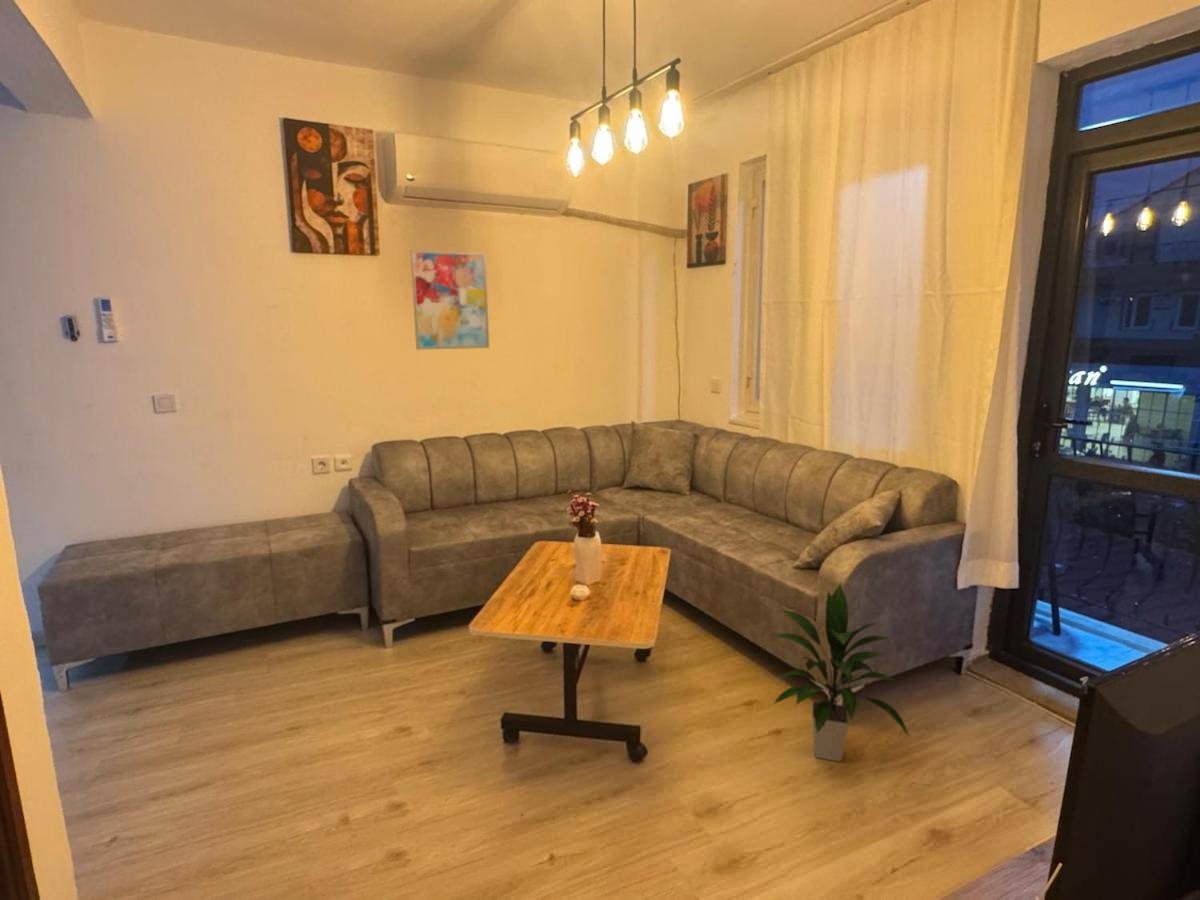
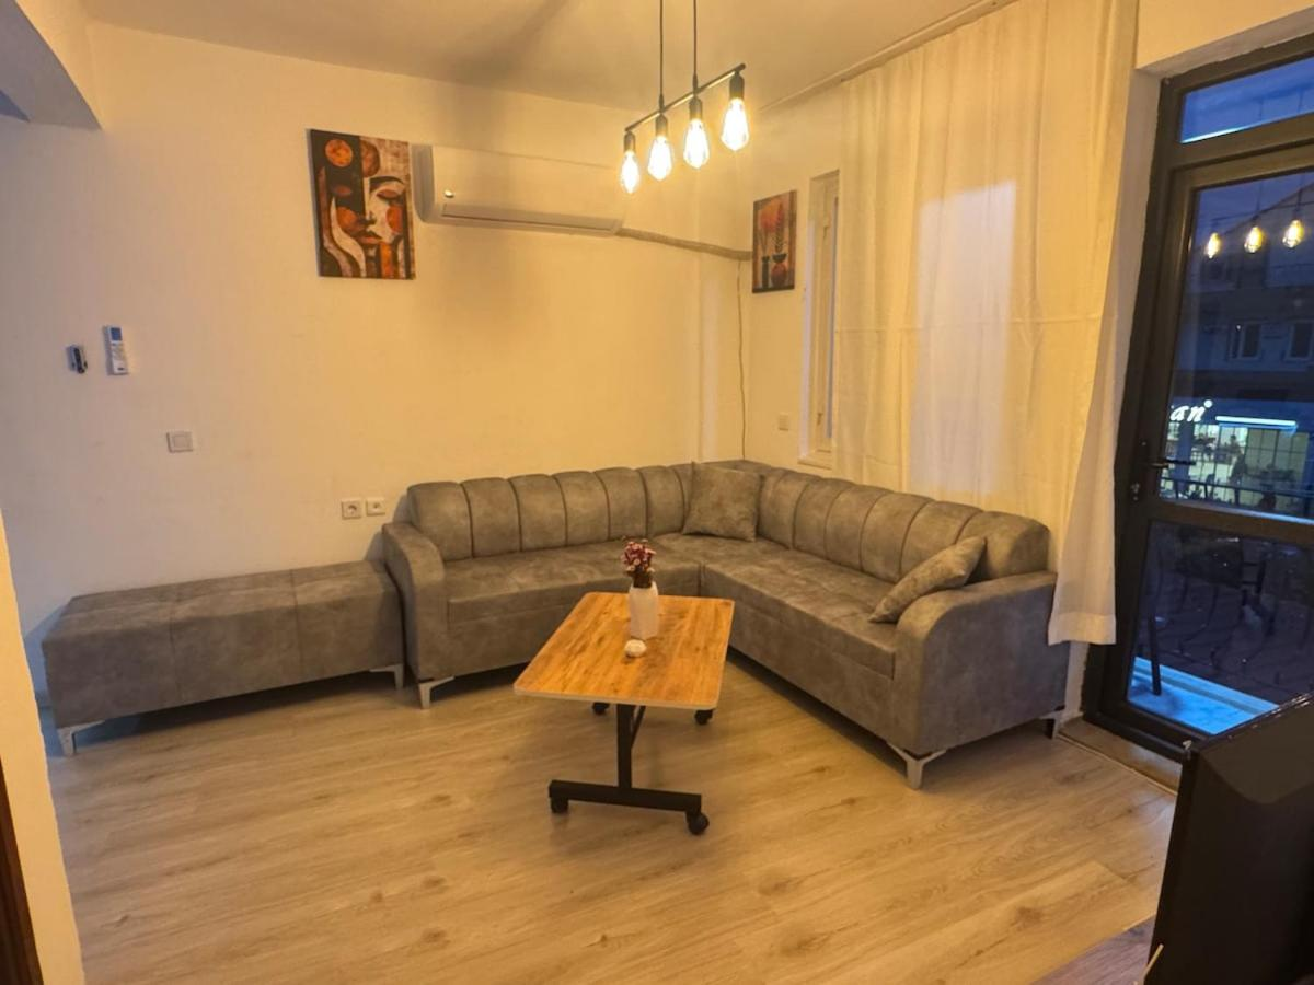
- indoor plant [769,582,912,763]
- wall art [410,249,490,351]
